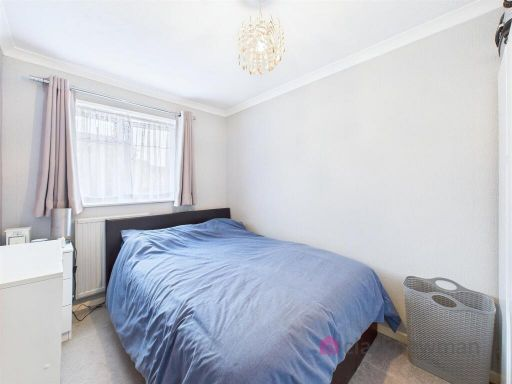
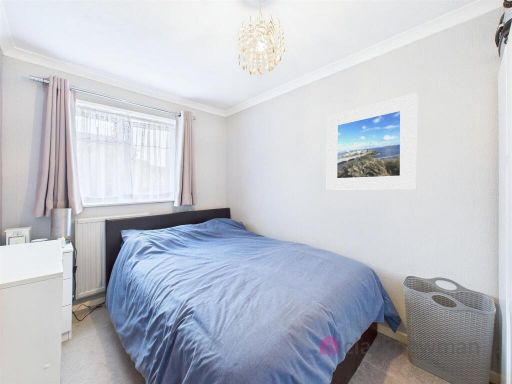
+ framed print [326,92,418,191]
